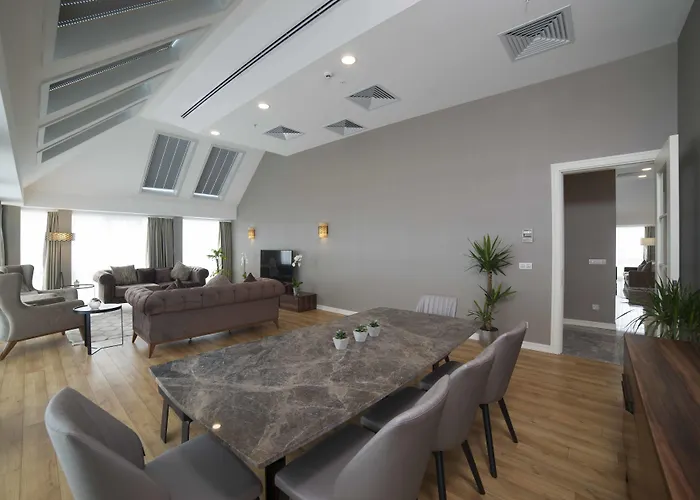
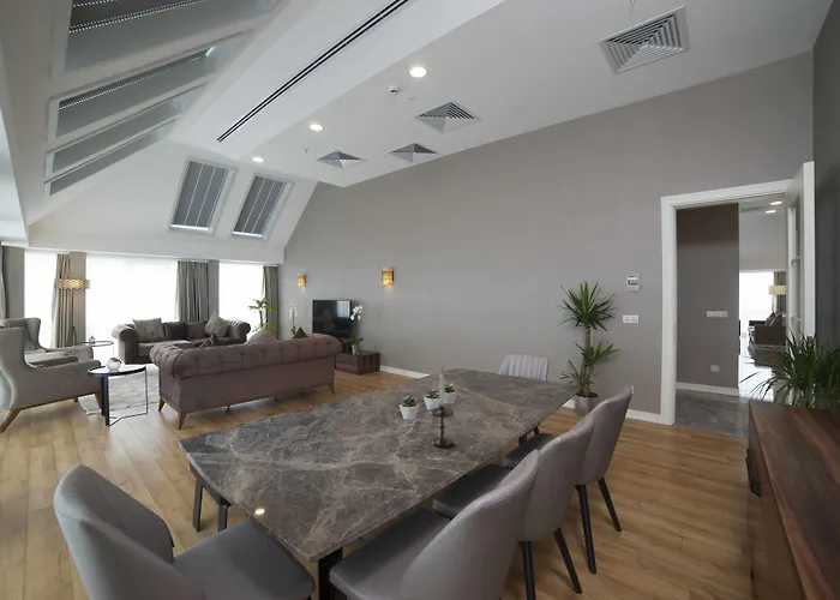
+ candlestick [428,366,455,449]
